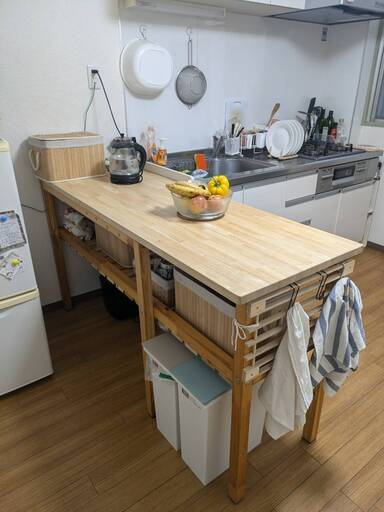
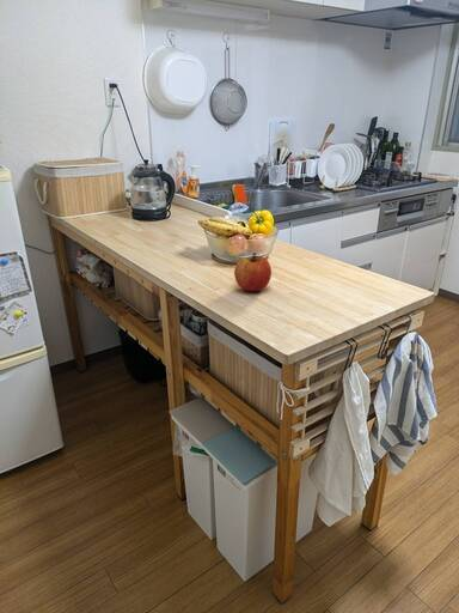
+ apple [233,253,273,292]
